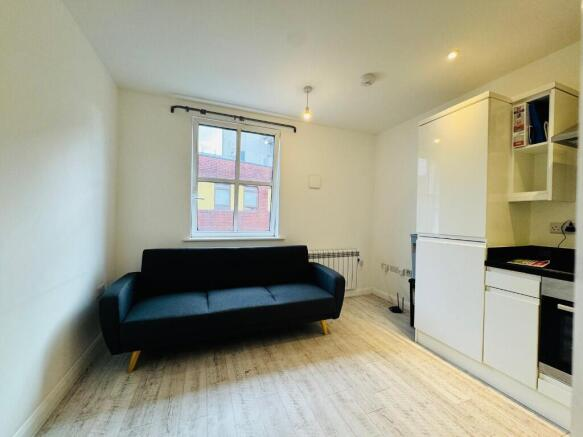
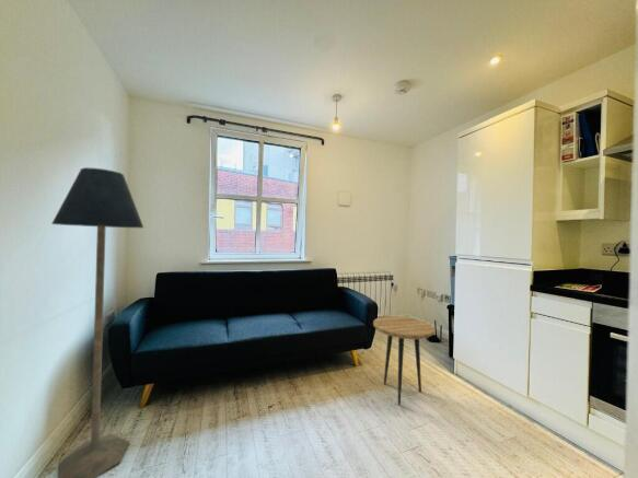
+ side table [372,315,436,406]
+ floor lamp [50,166,144,478]
